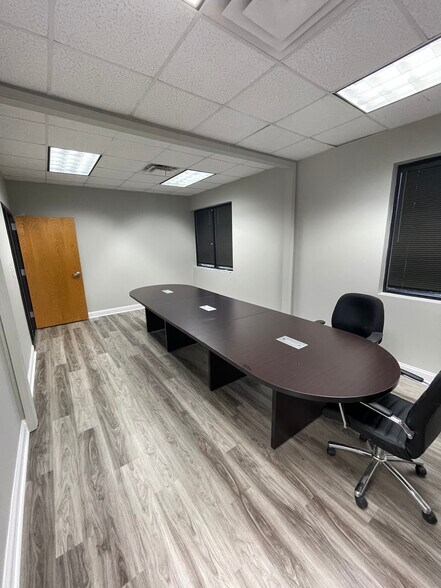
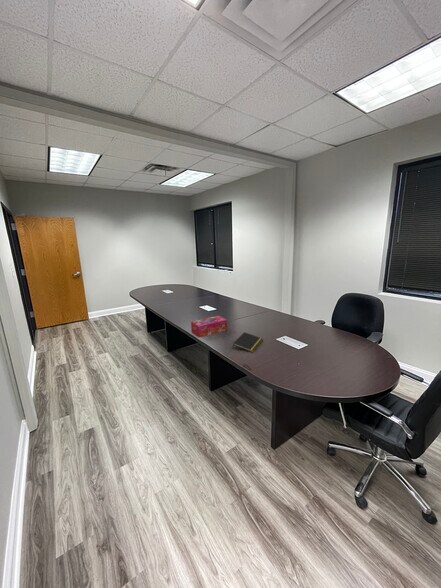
+ tissue box [190,315,228,339]
+ notepad [232,331,264,353]
